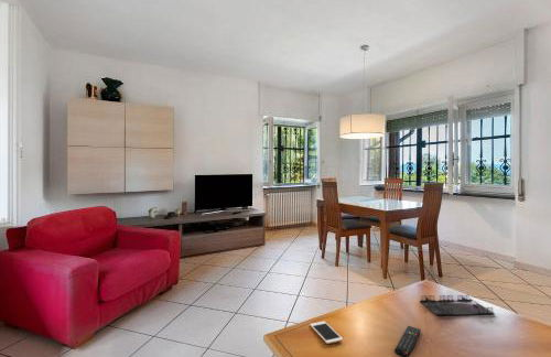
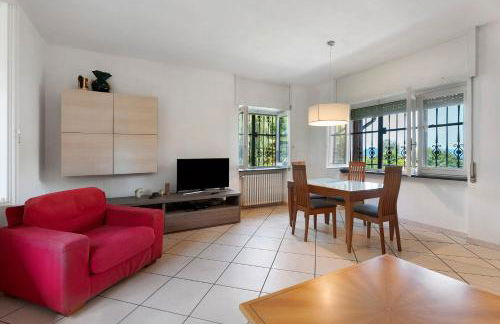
- remote control [393,325,422,357]
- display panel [419,294,496,316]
- cell phone [309,321,344,345]
